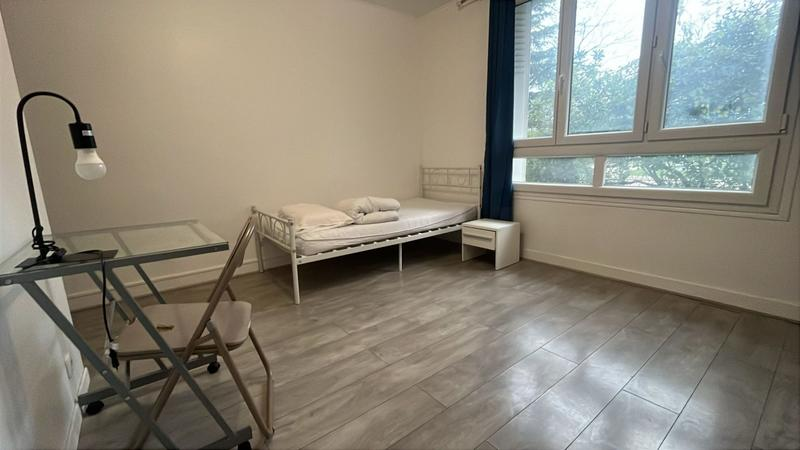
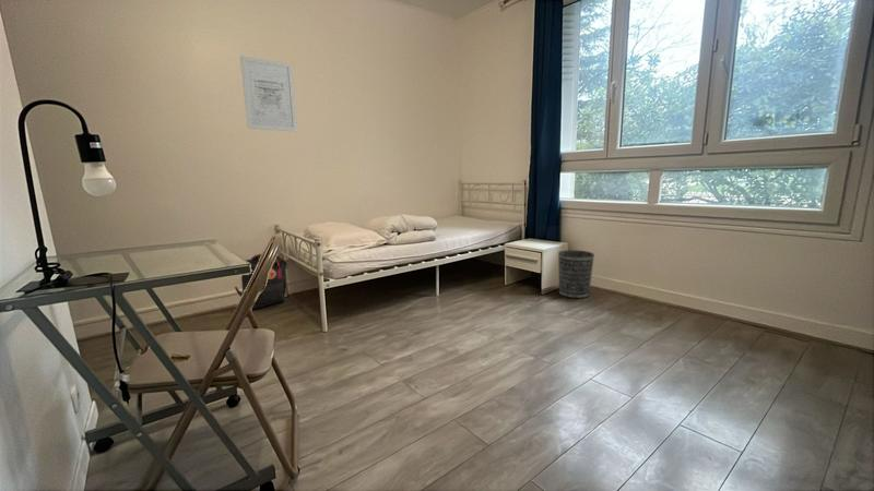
+ backpack [234,253,288,311]
+ wastebasket [557,249,595,299]
+ wall art [239,55,298,133]
